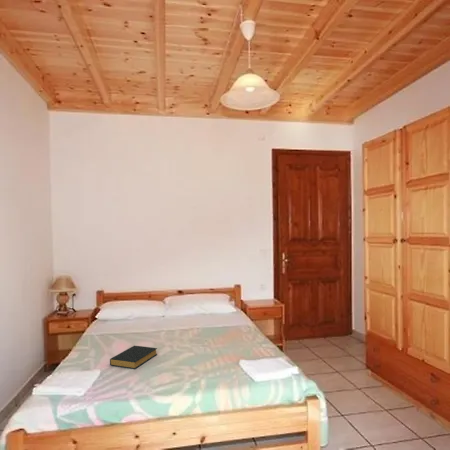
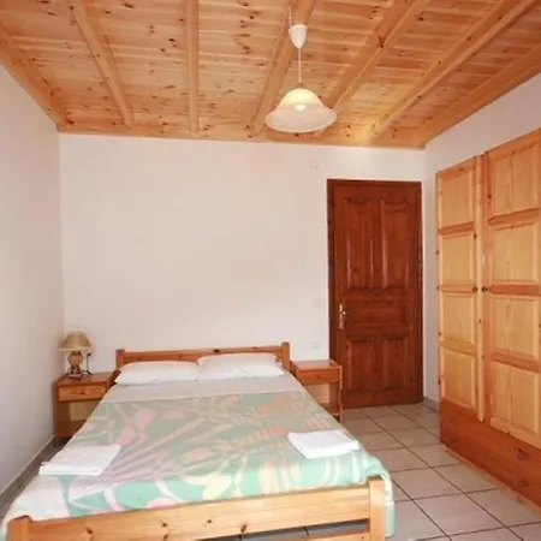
- hardback book [109,345,158,370]
